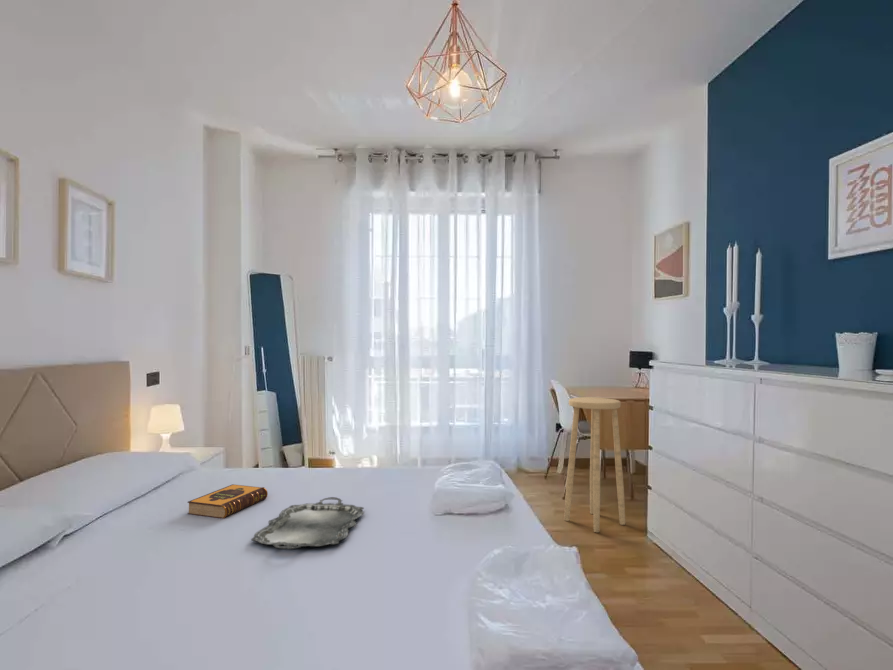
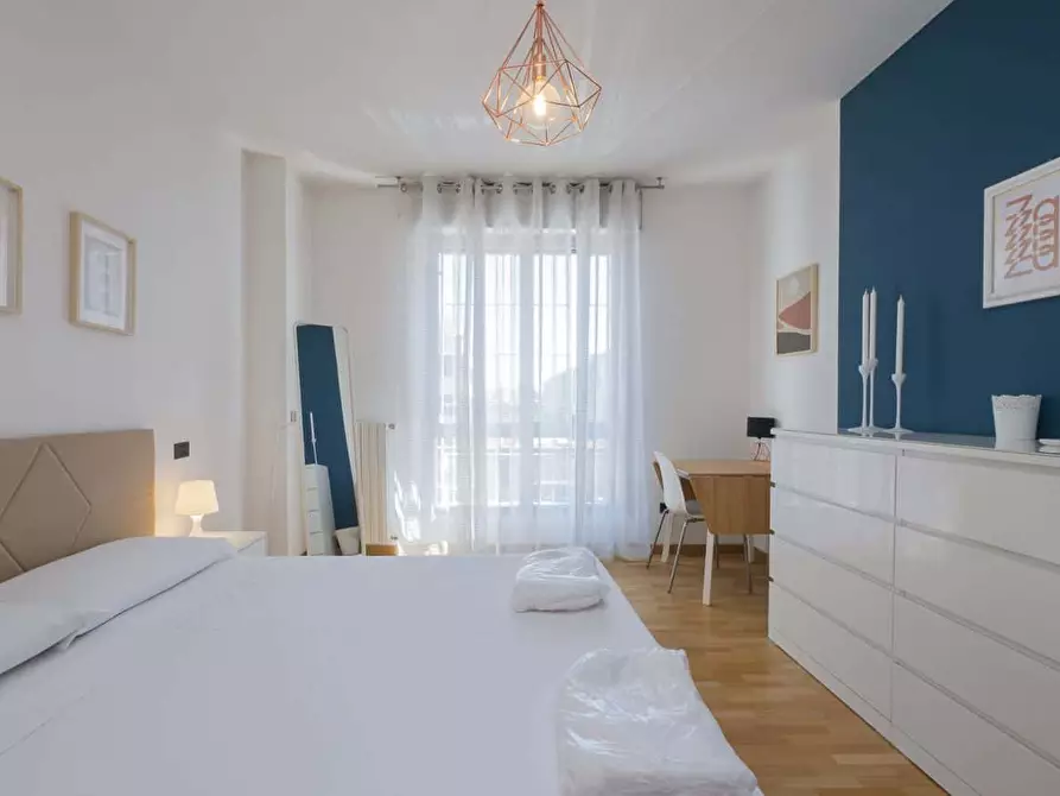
- serving tray [250,496,365,550]
- stool [563,396,626,533]
- hardback book [186,483,269,520]
